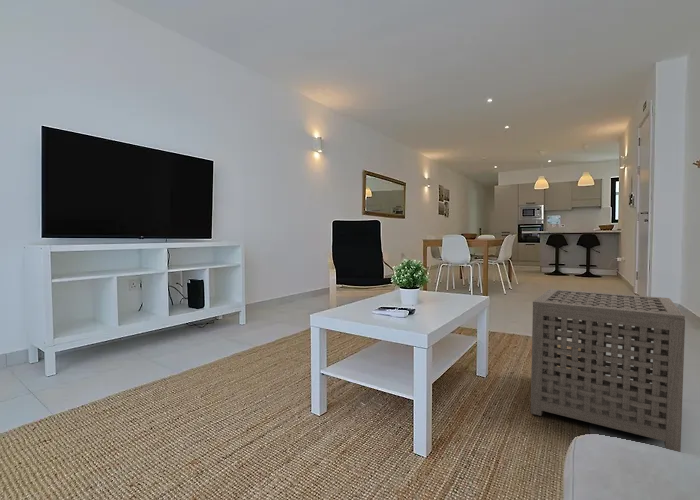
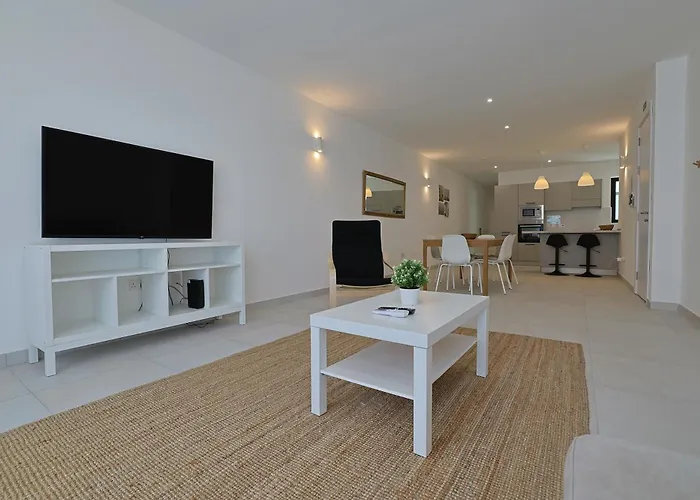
- side table [530,288,686,453]
